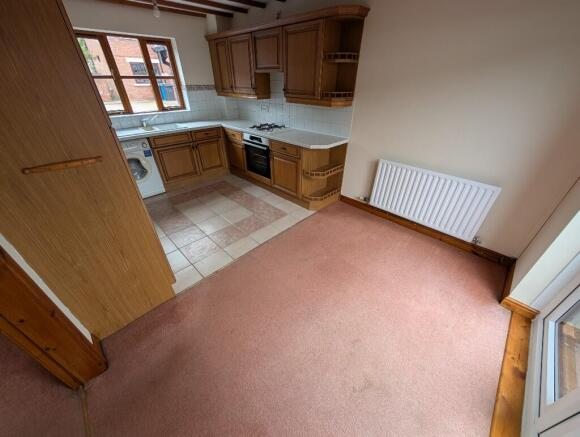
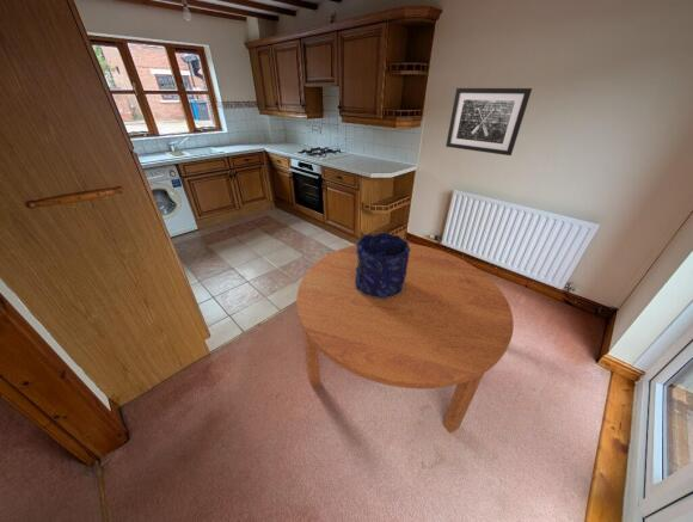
+ vase [355,232,410,300]
+ wall art [444,87,533,156]
+ dining table [295,242,515,435]
